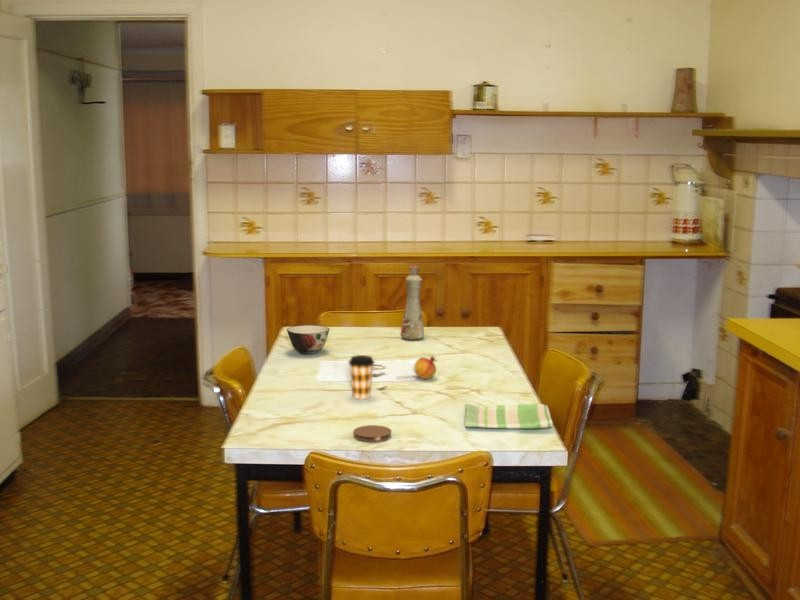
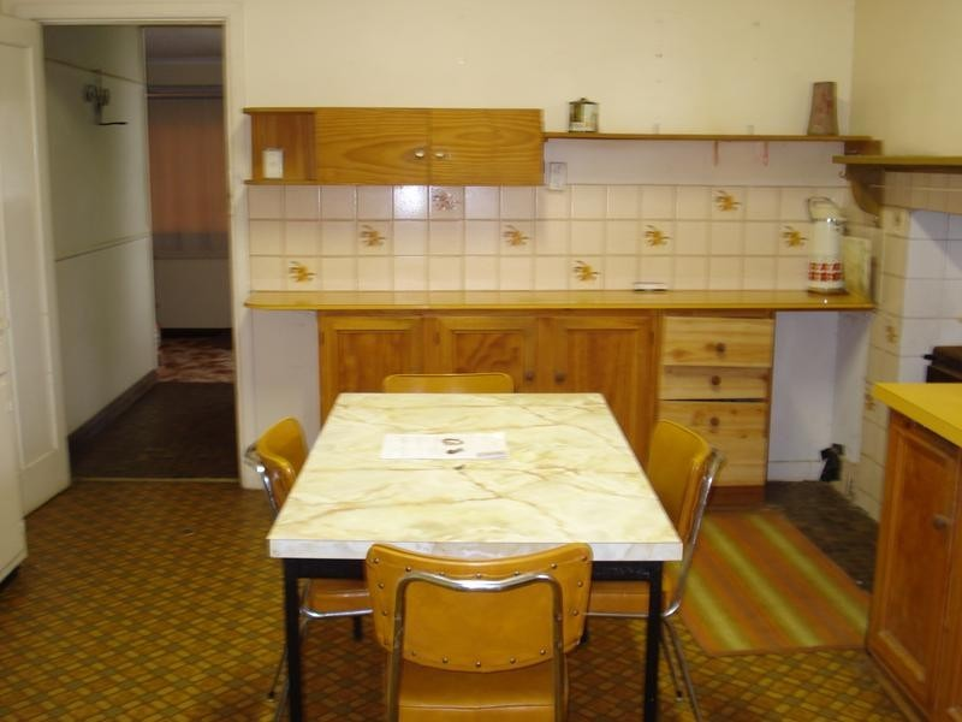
- dish towel [464,403,554,430]
- coaster [353,424,393,443]
- bottle [400,263,425,341]
- fruit [412,354,439,380]
- coffee cup [347,354,376,400]
- soup bowl [286,324,331,355]
